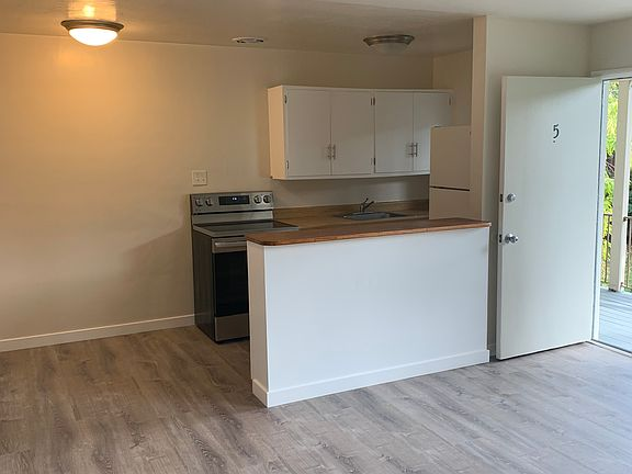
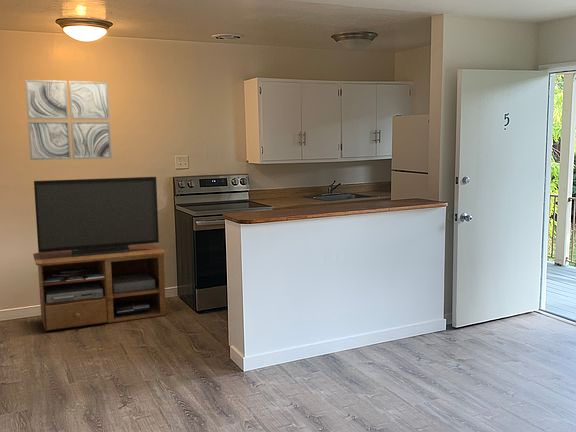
+ wall art [24,79,113,161]
+ tv stand [32,176,167,332]
